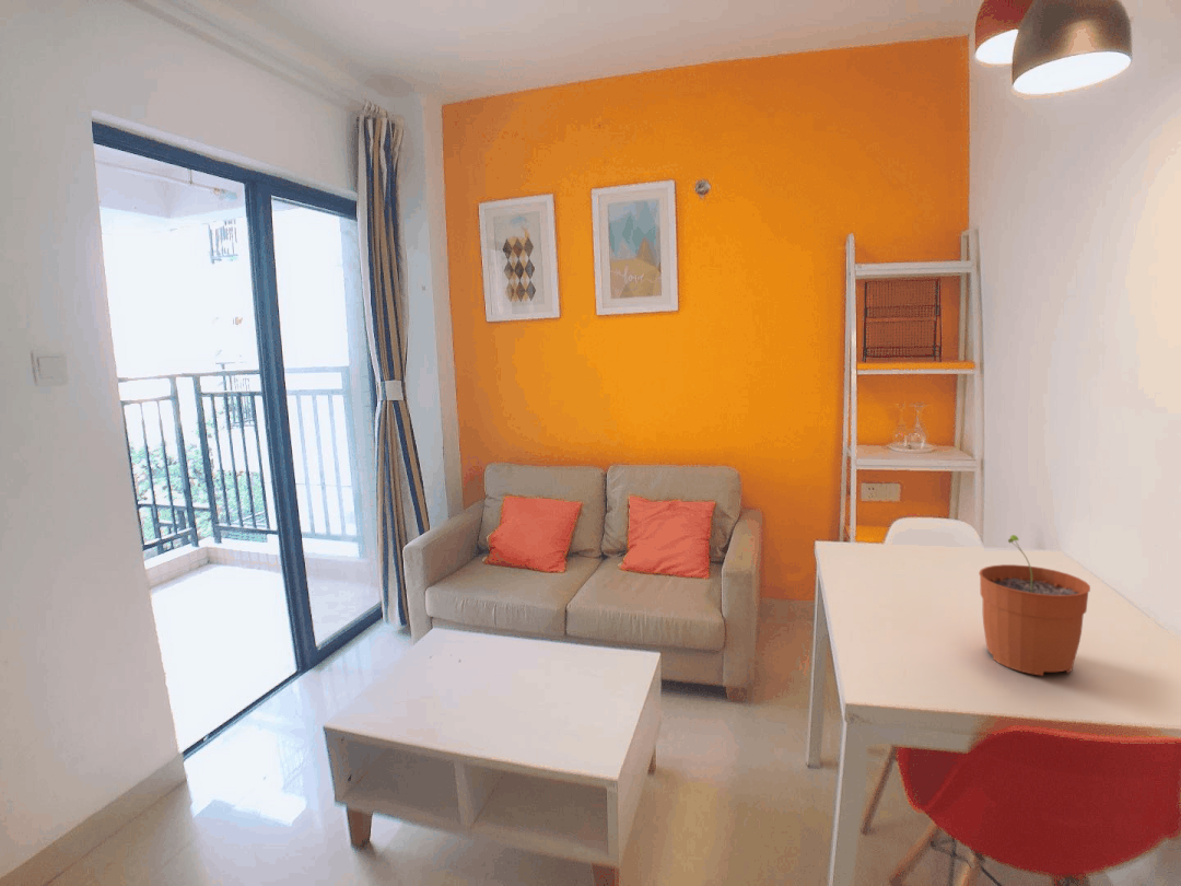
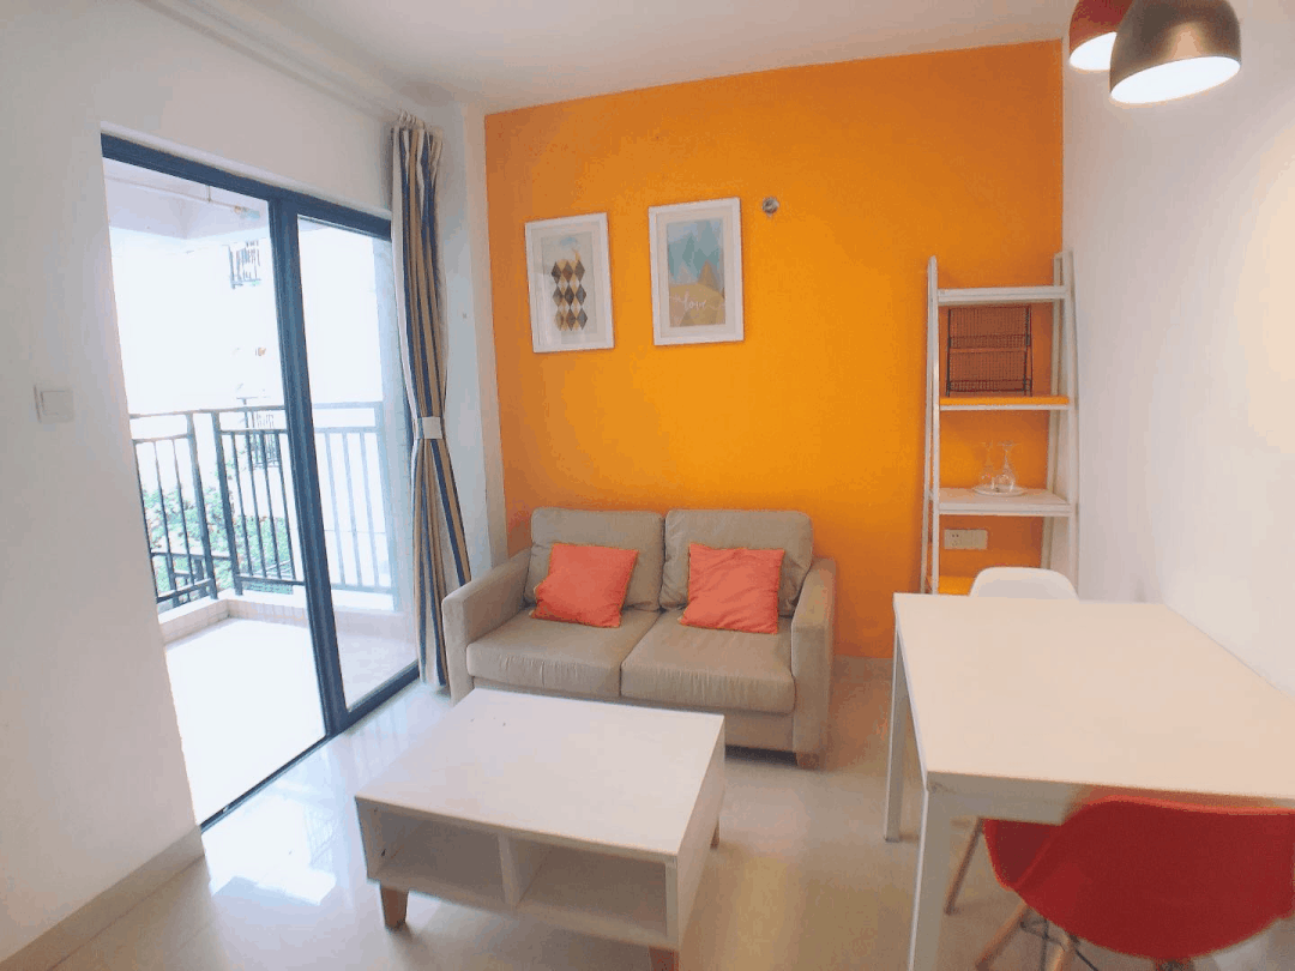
- plant pot [978,534,1091,677]
